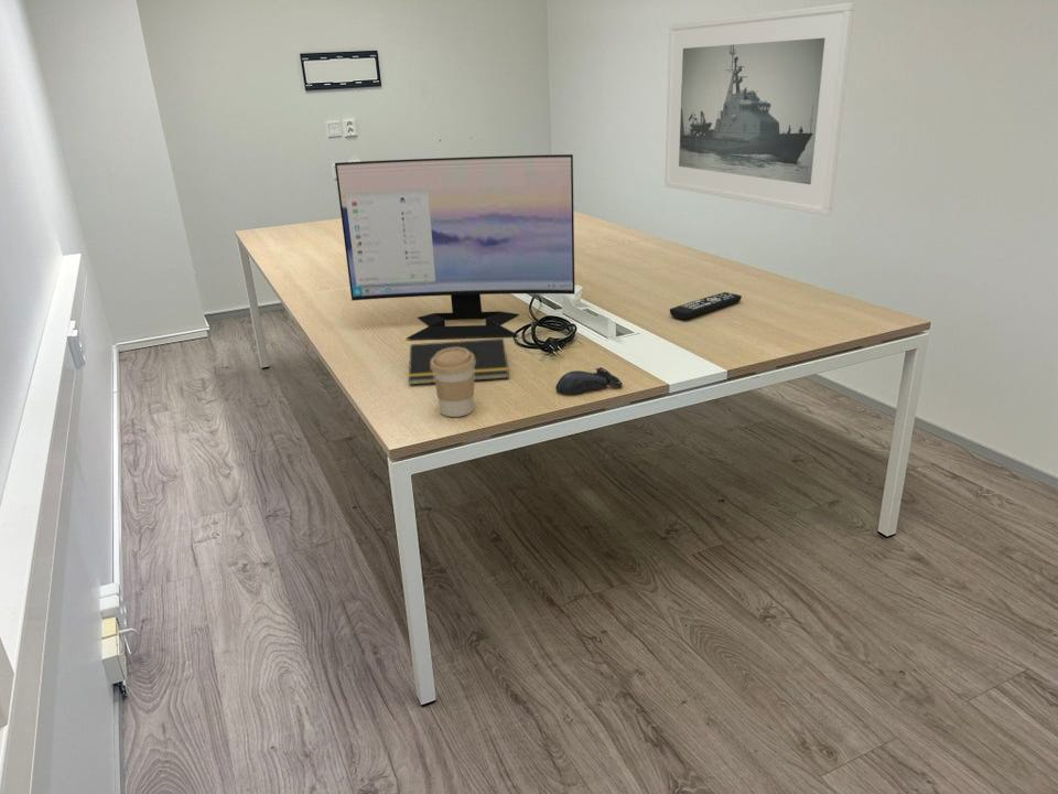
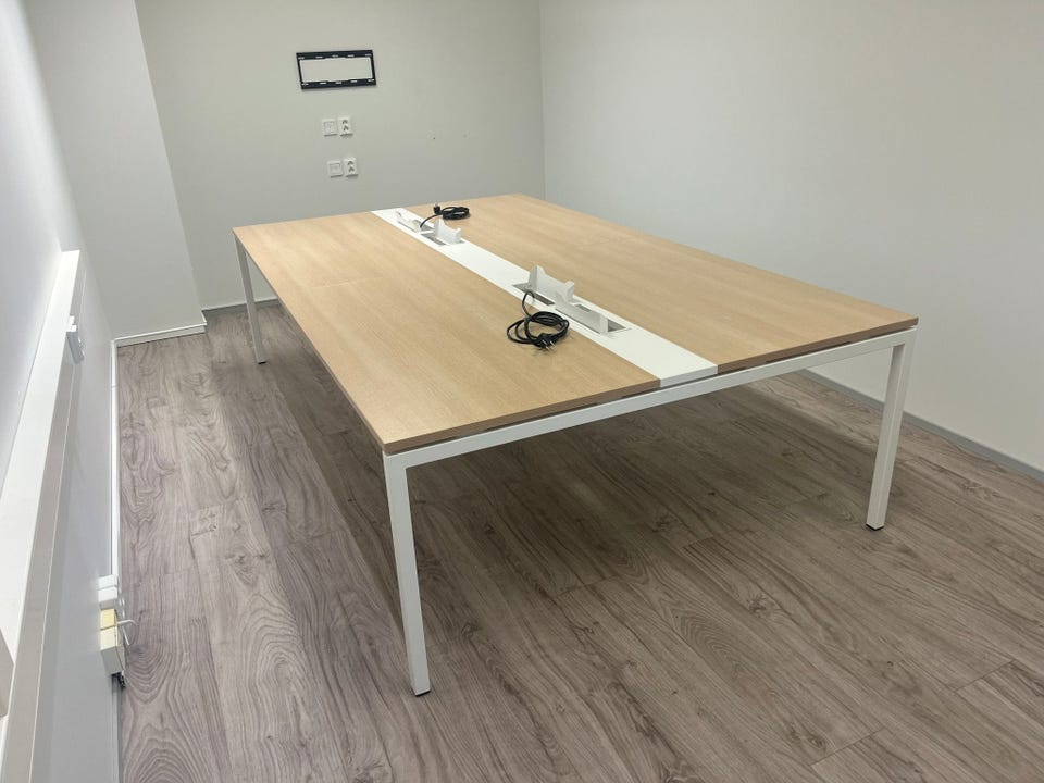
- computer monitor [334,153,576,340]
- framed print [663,2,855,216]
- coffee cup [431,347,475,418]
- computer mouse [554,366,624,395]
- remote control [669,291,743,320]
- notepad [408,337,510,386]
